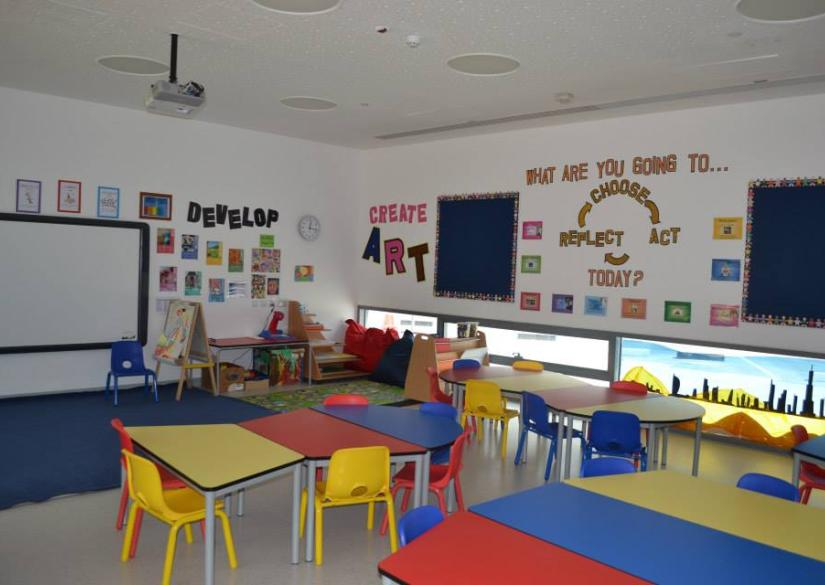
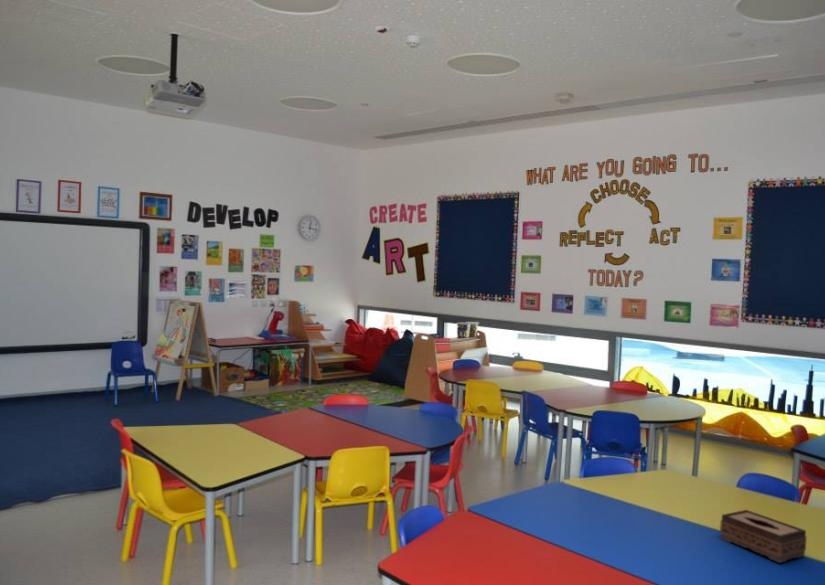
+ tissue box [719,509,807,564]
